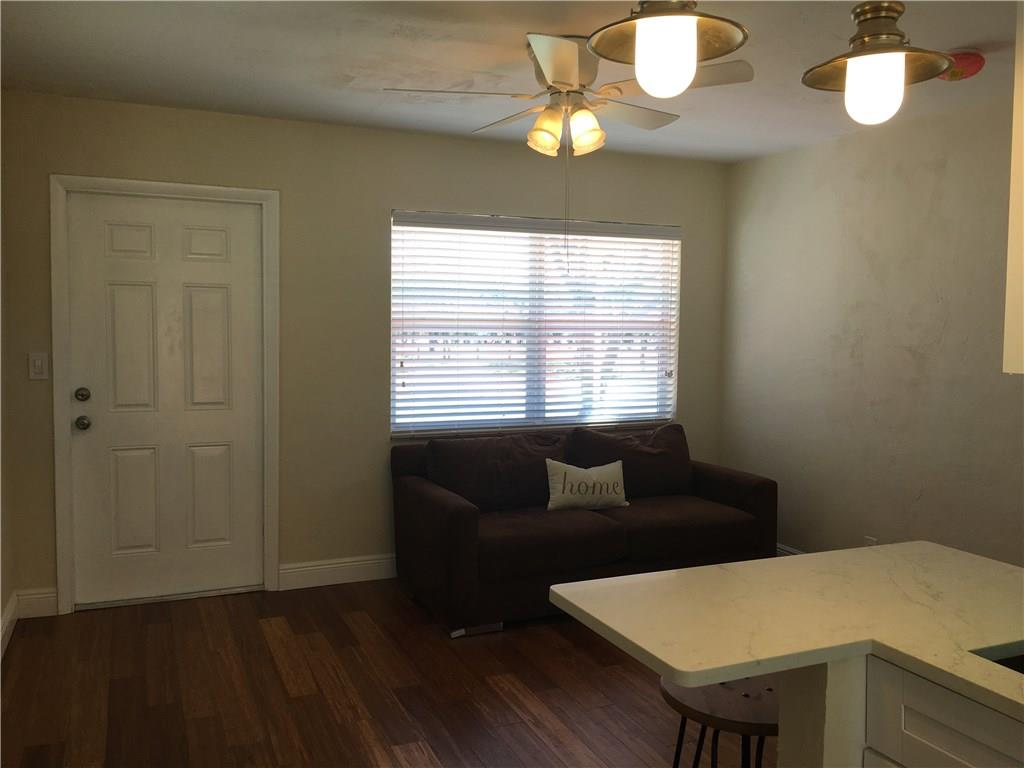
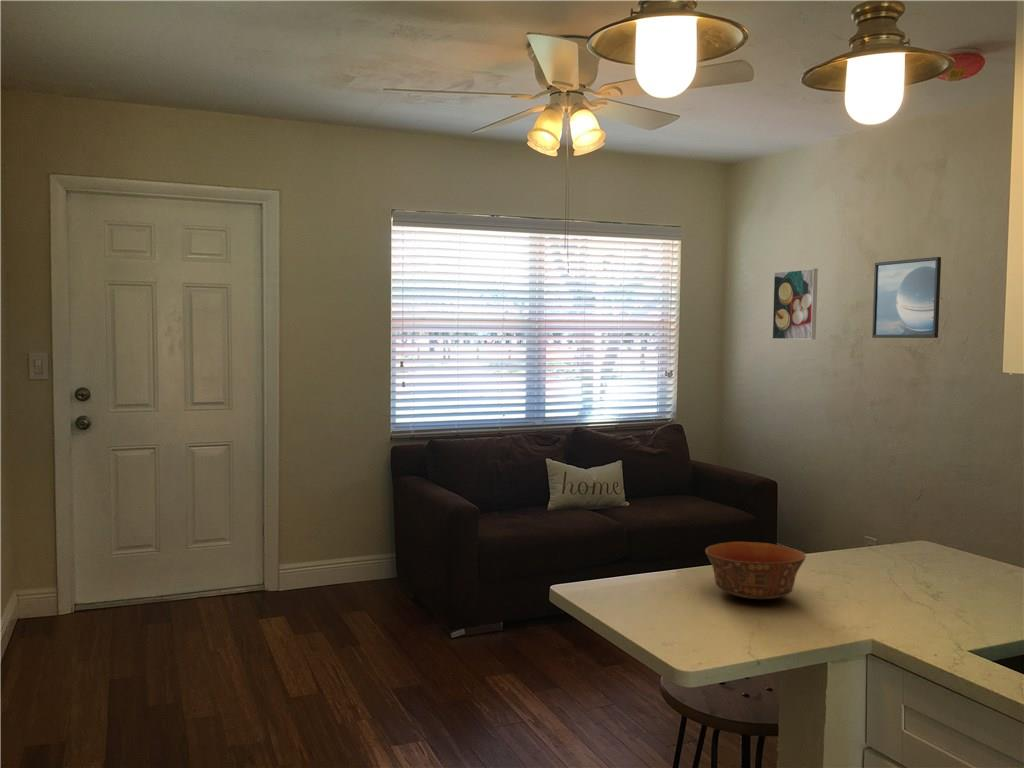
+ bowl [704,541,807,600]
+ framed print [771,268,819,340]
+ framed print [871,256,942,339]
